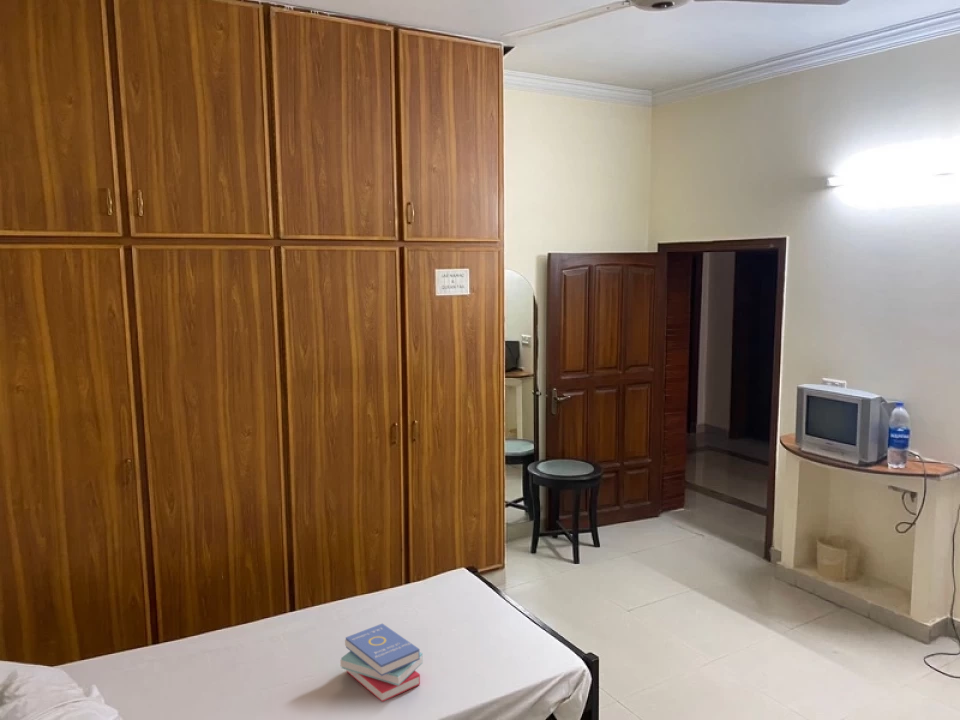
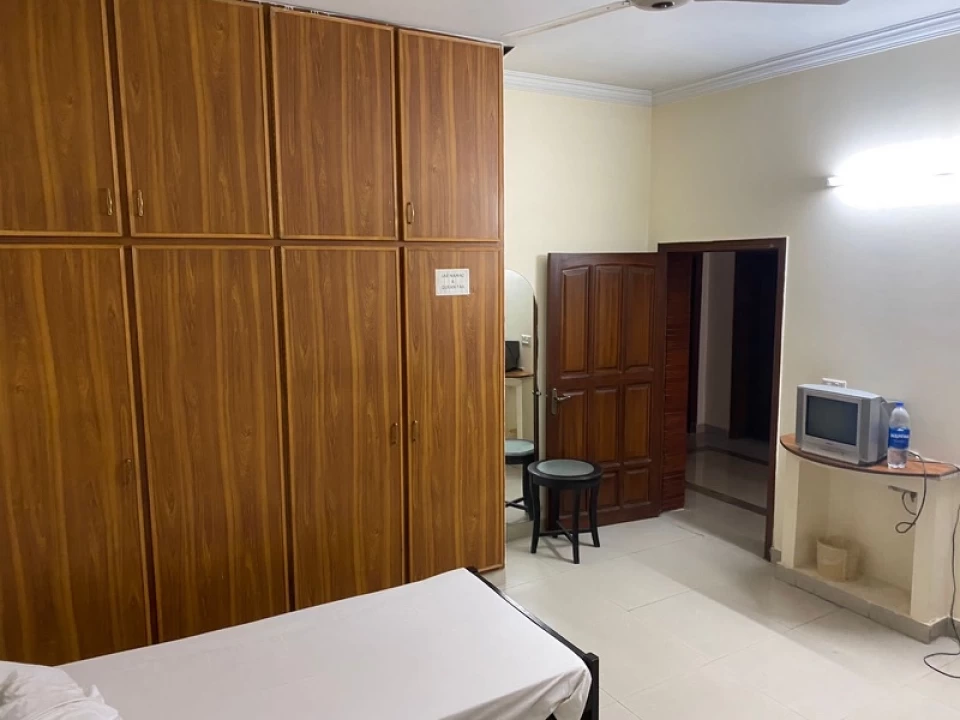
- book [339,623,424,703]
